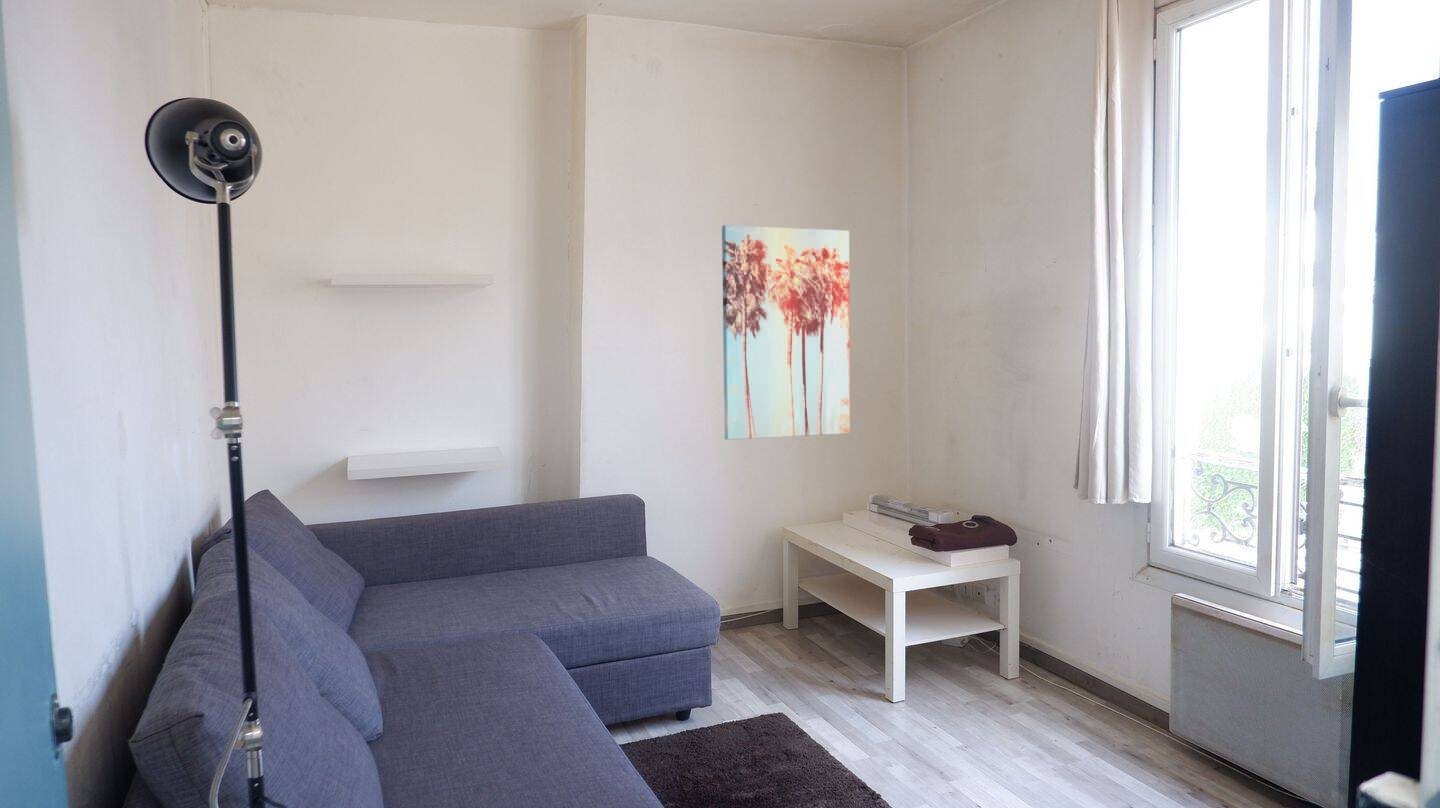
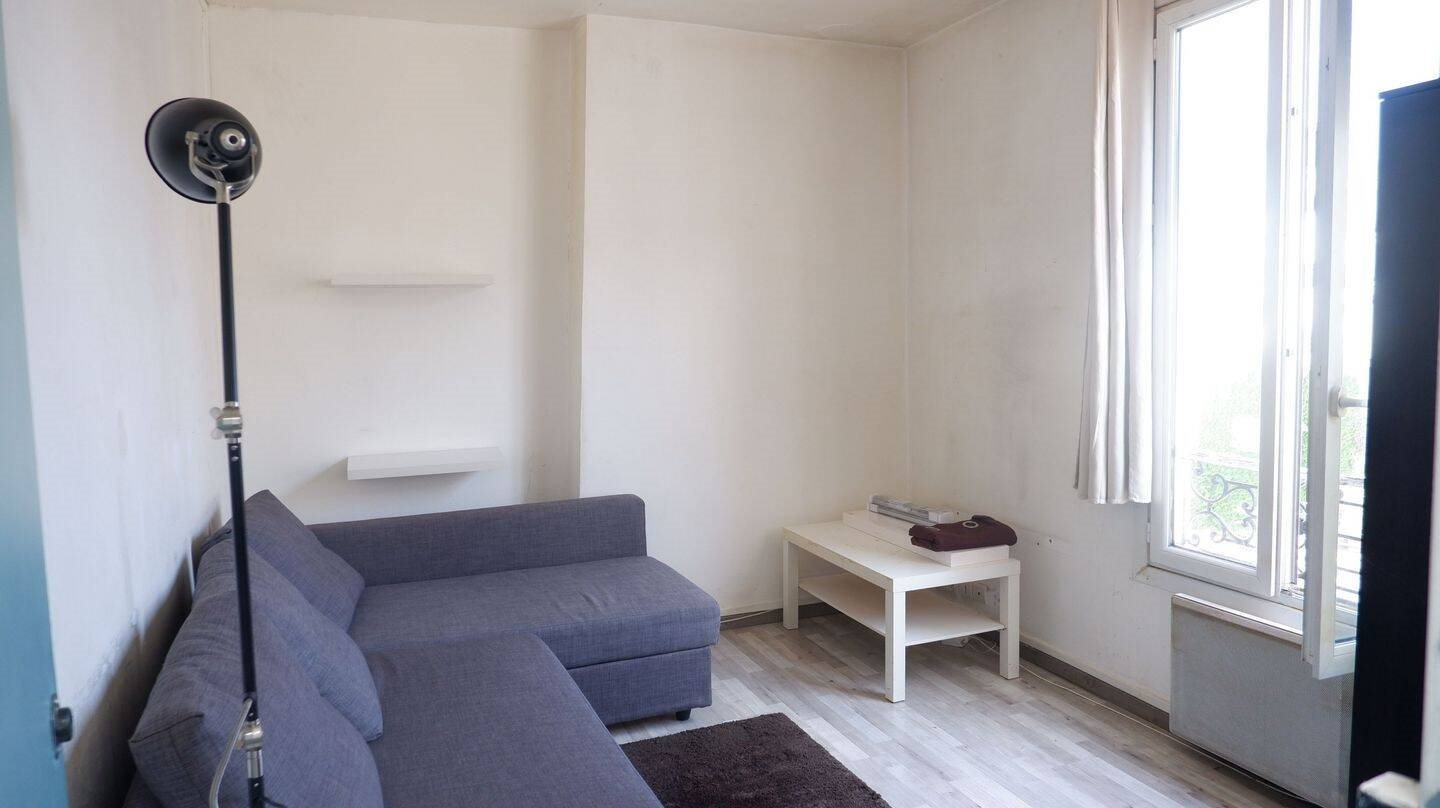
- wall art [721,224,851,441]
